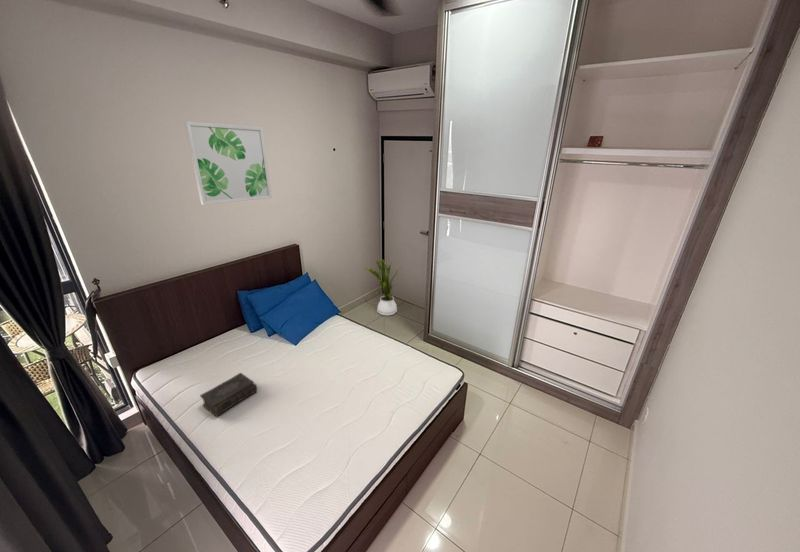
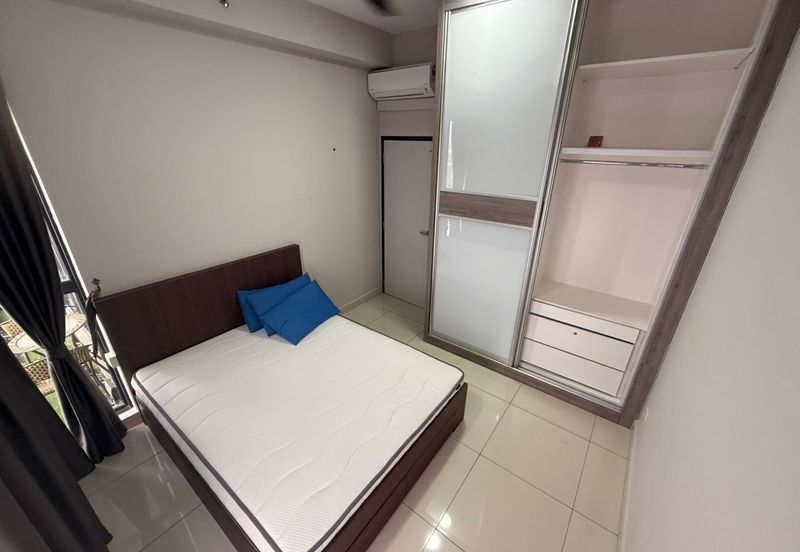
- book [199,372,258,417]
- house plant [364,258,402,317]
- wall art [183,121,273,206]
